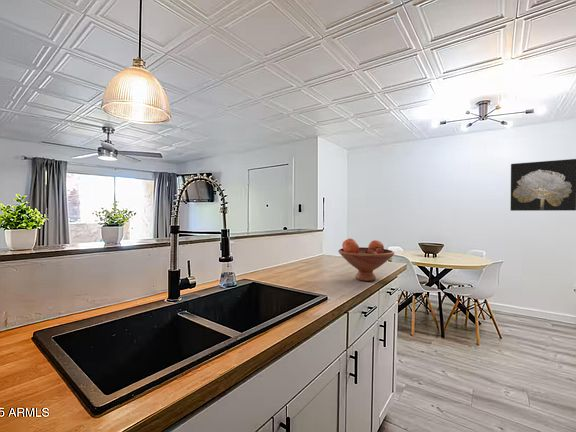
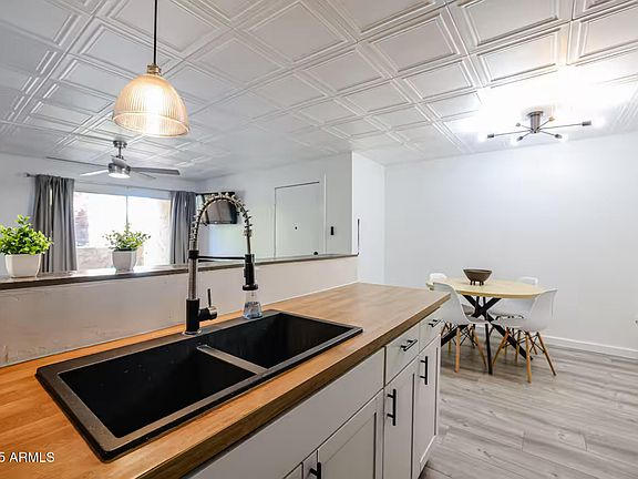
- wall art [510,158,576,212]
- fruit bowl [337,238,395,282]
